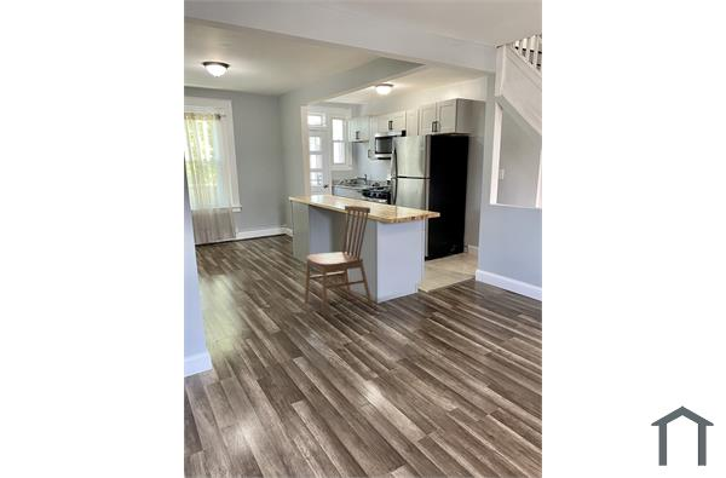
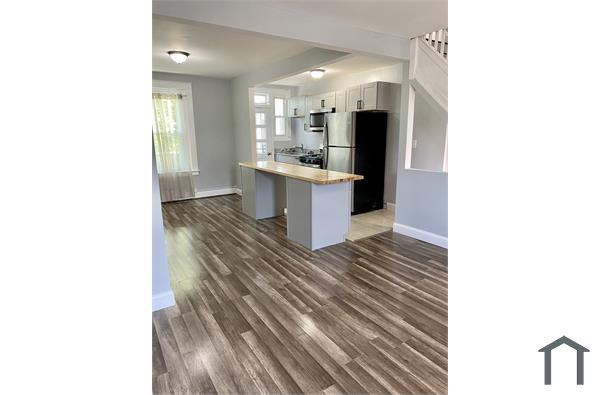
- dining chair [304,205,373,317]
